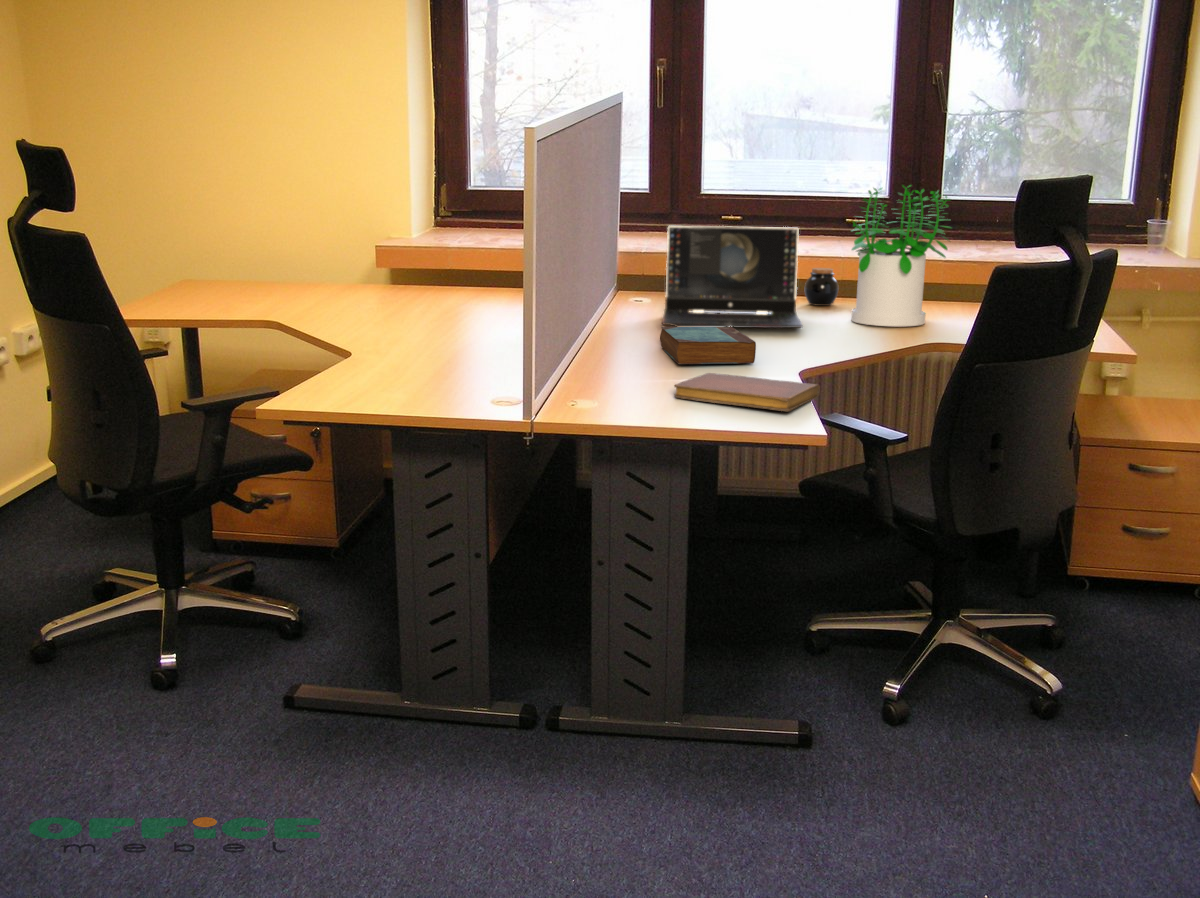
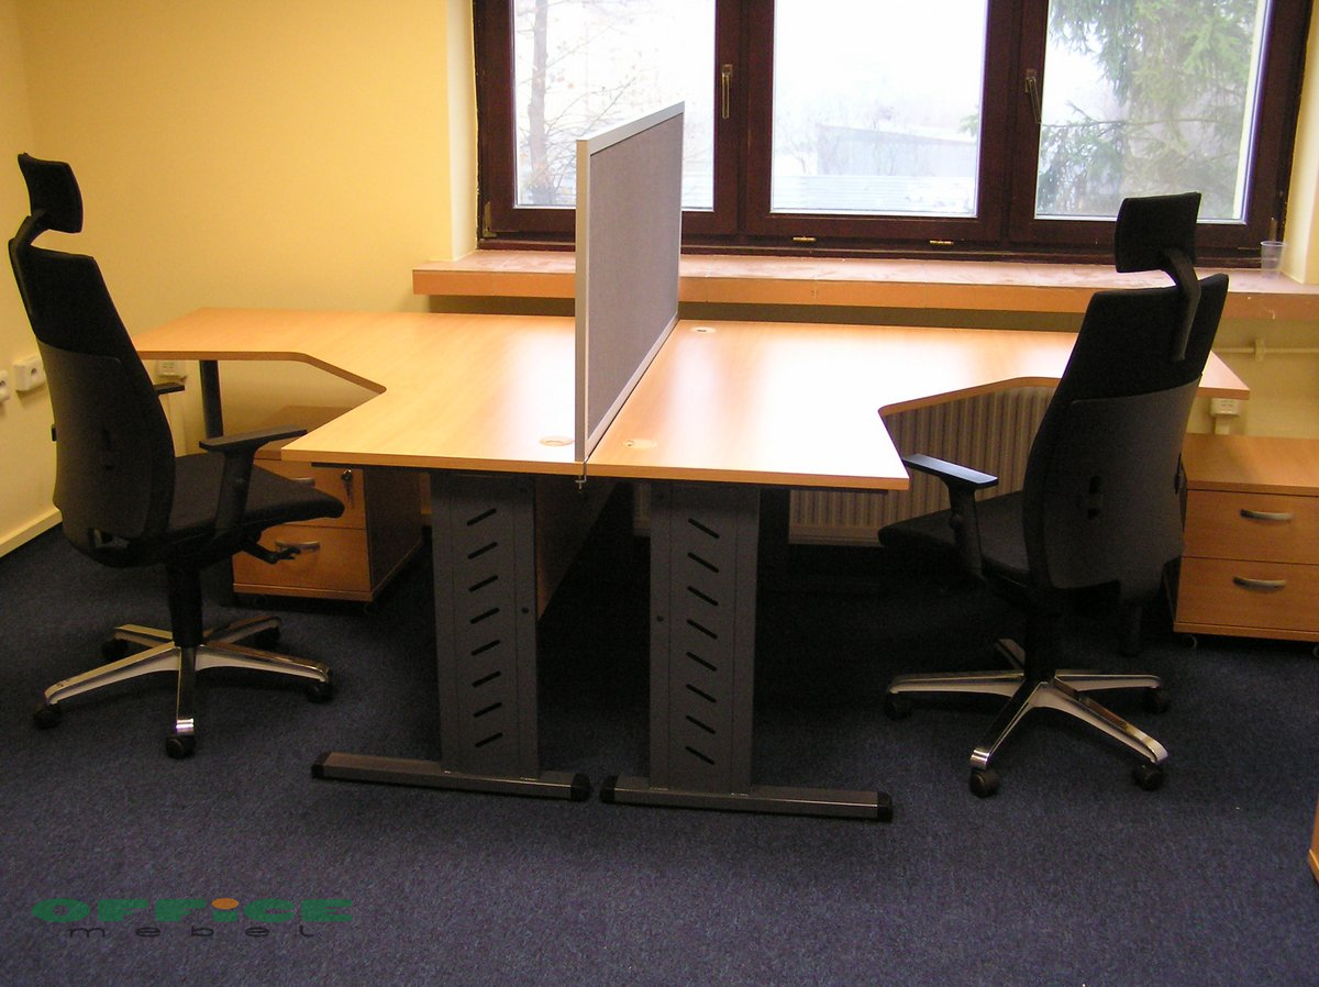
- book [659,326,757,365]
- jar [804,267,839,307]
- notebook [673,372,821,412]
- laptop computer [661,225,804,329]
- potted plant [850,184,953,327]
